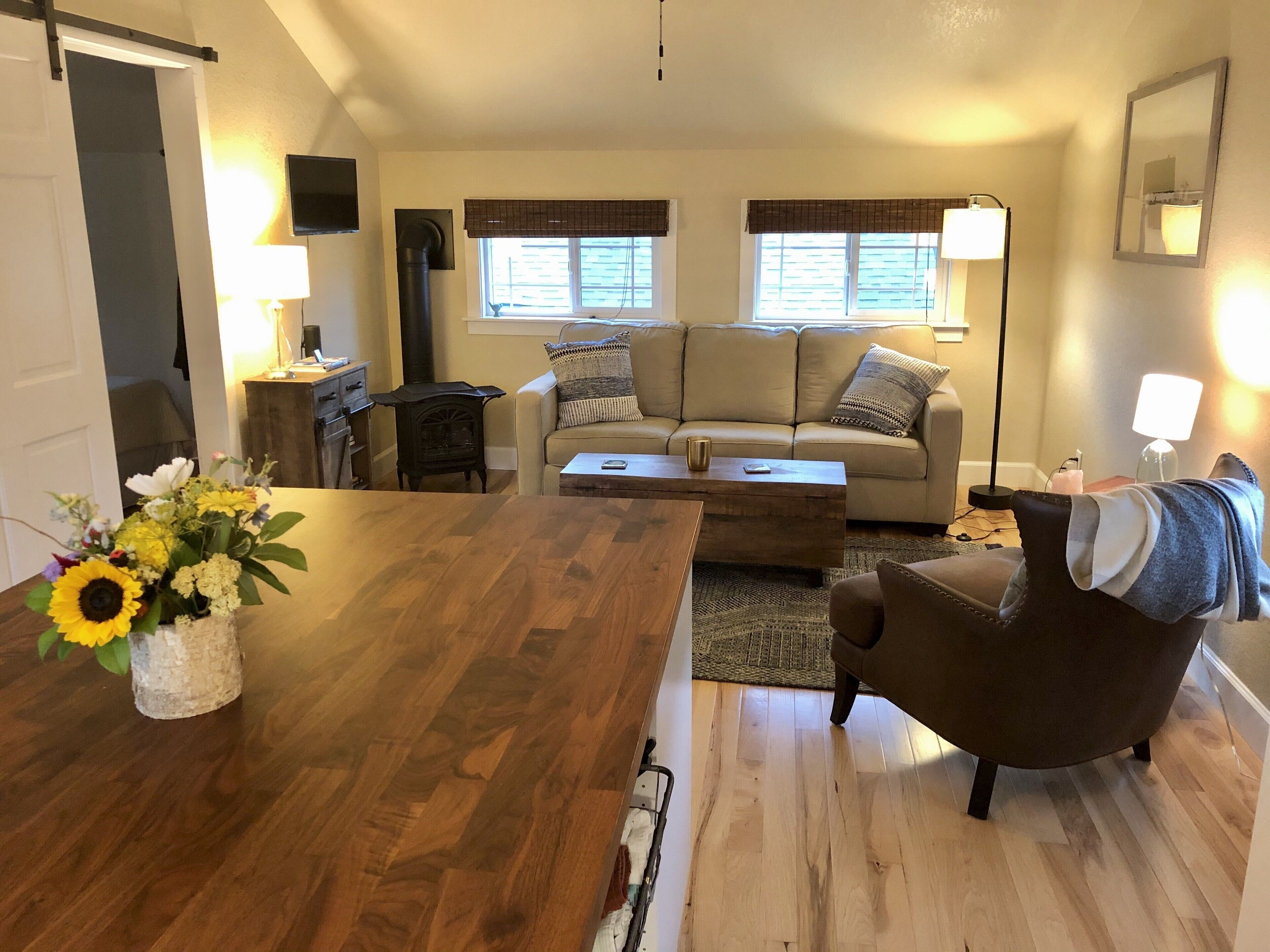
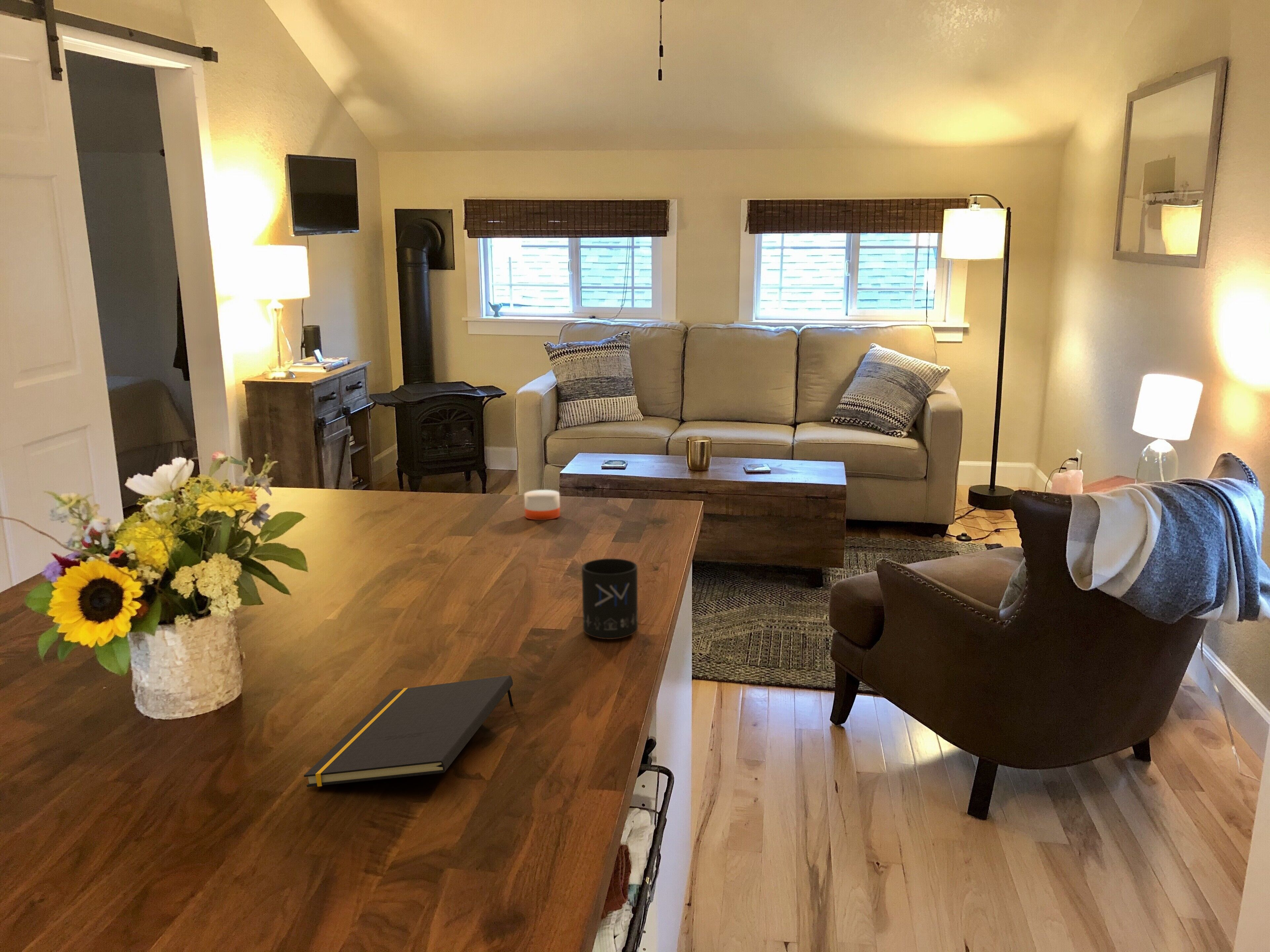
+ mug [581,558,638,640]
+ candle [524,474,560,520]
+ notepad [304,675,514,787]
